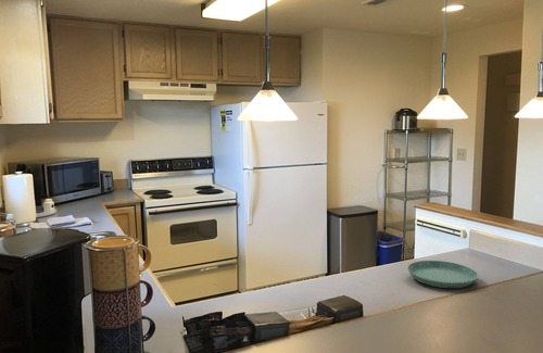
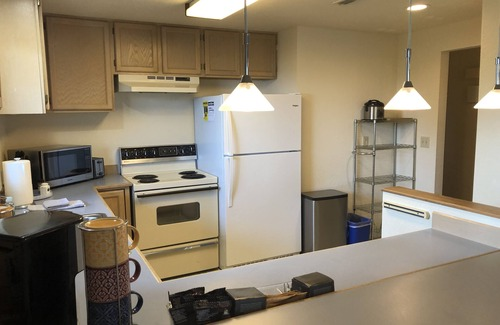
- saucer [406,260,479,289]
